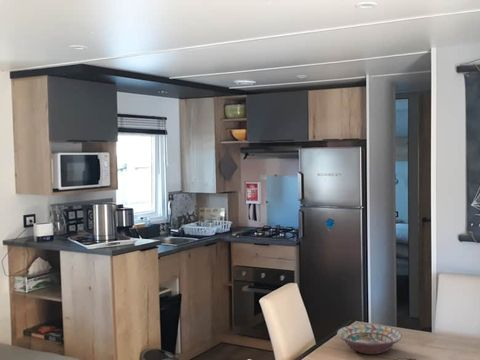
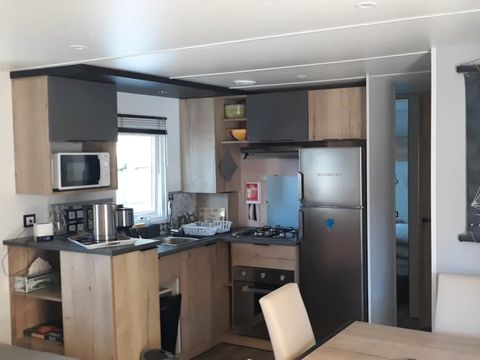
- decorative bowl [336,324,403,355]
